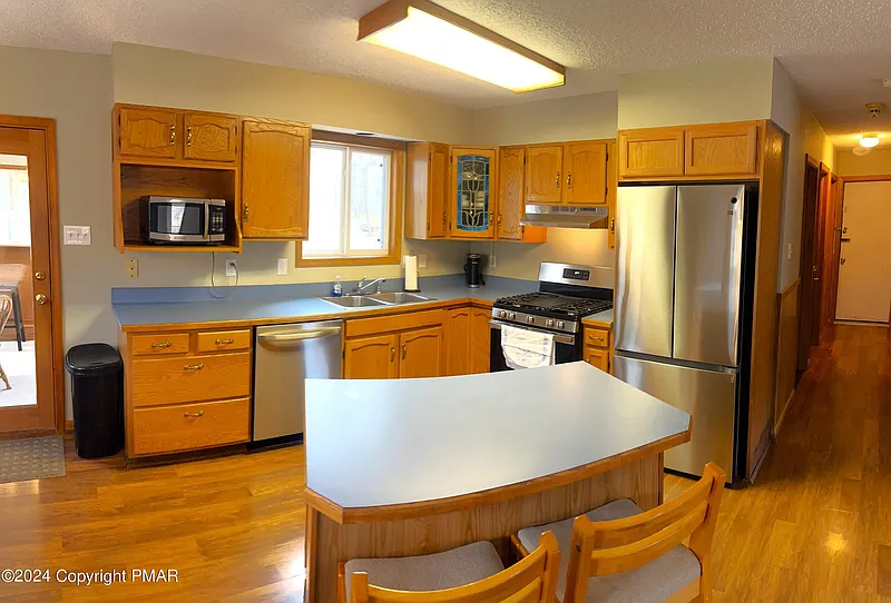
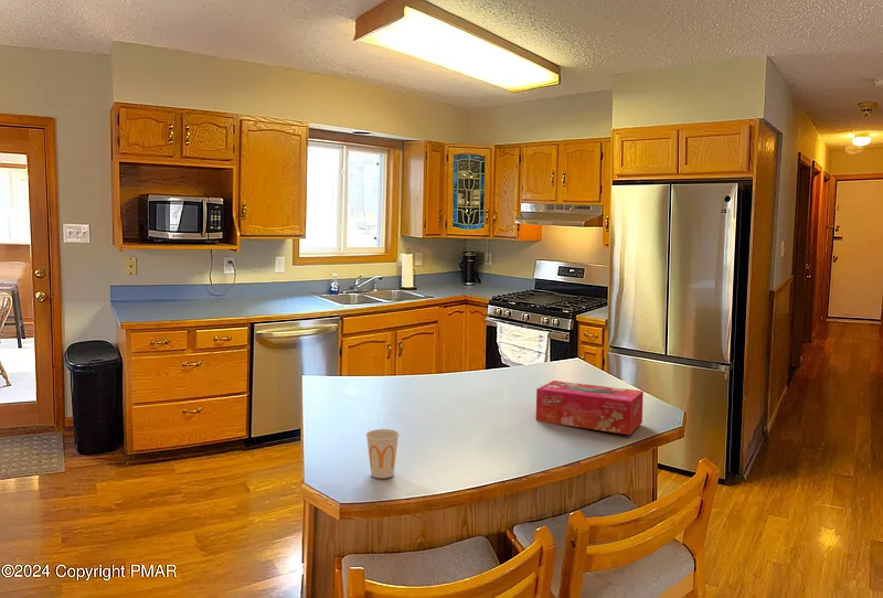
+ cup [365,428,400,479]
+ tissue box [535,380,645,436]
